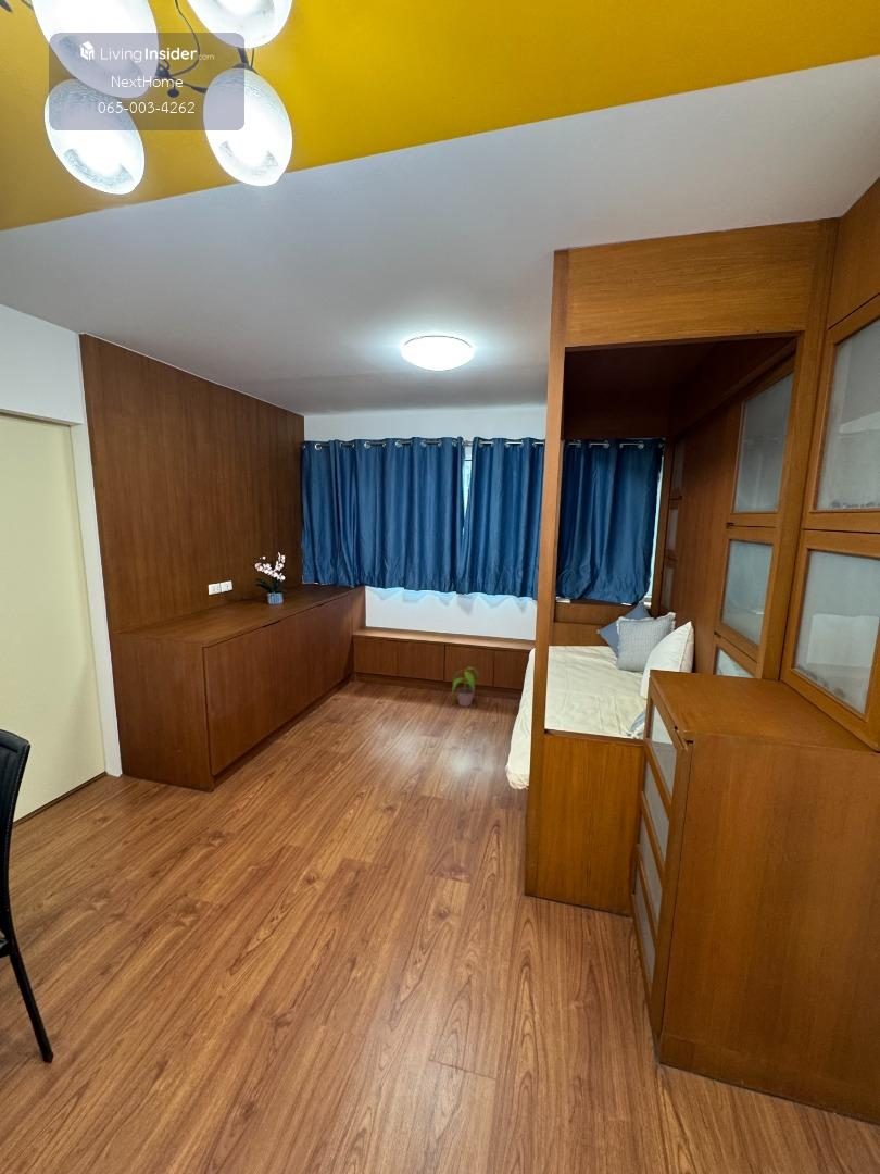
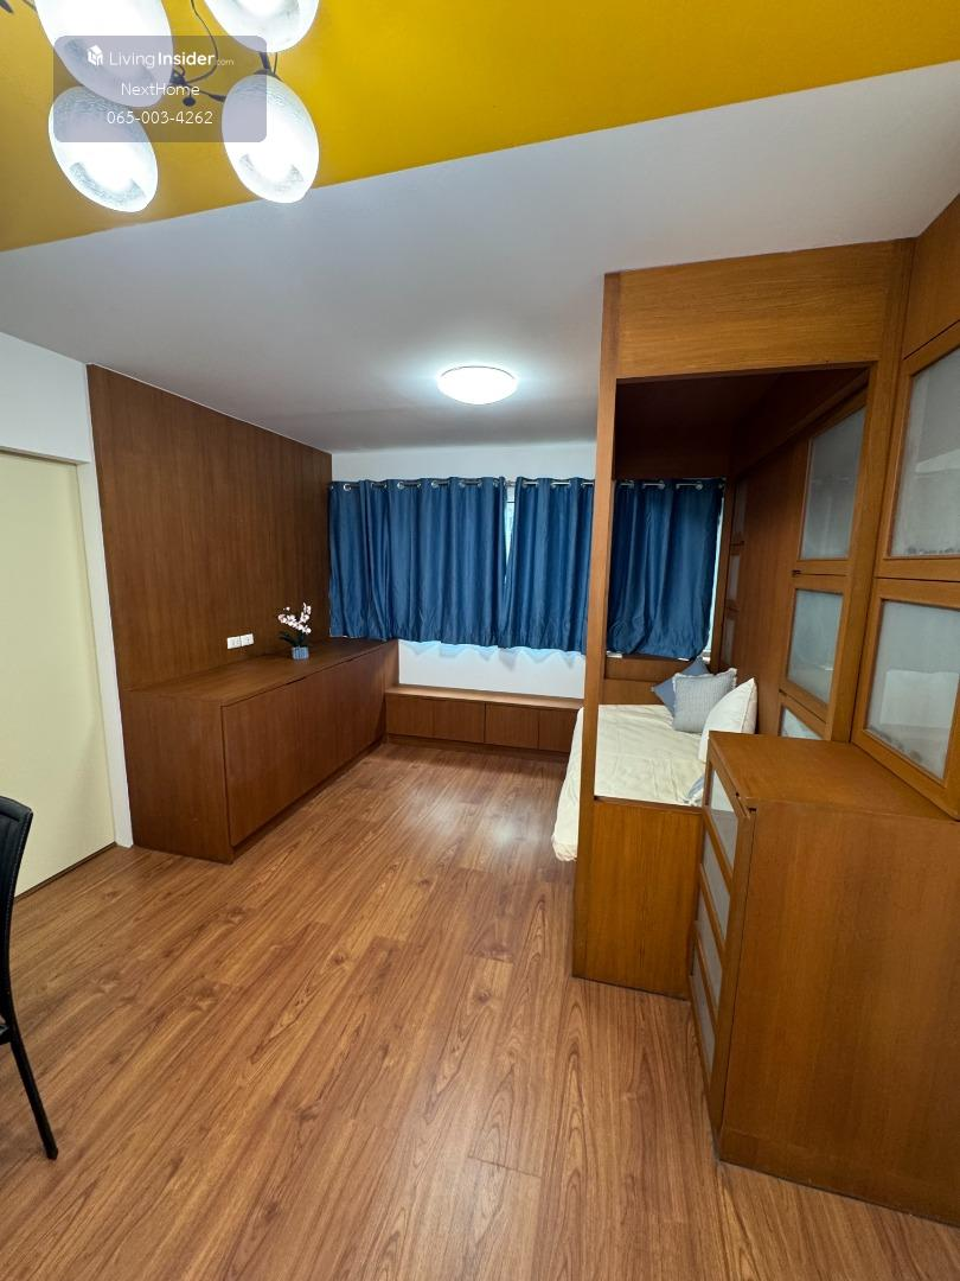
- potted plant [451,665,480,708]
